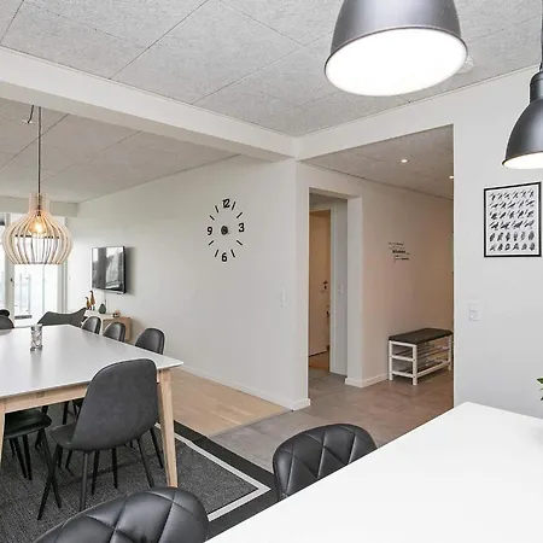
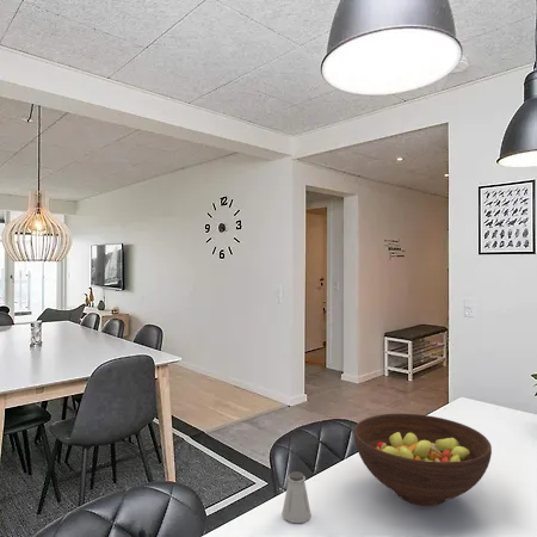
+ saltshaker [280,470,313,524]
+ fruit bowl [353,413,493,507]
